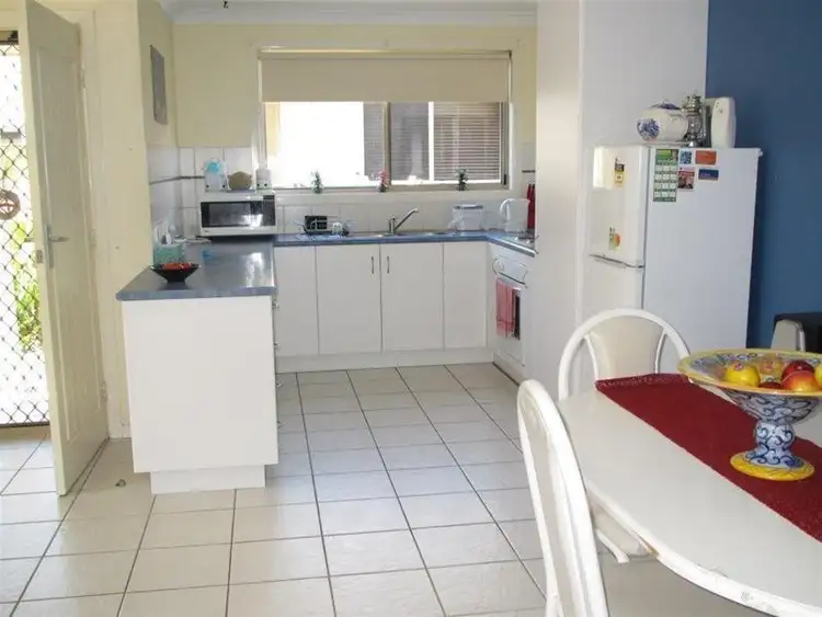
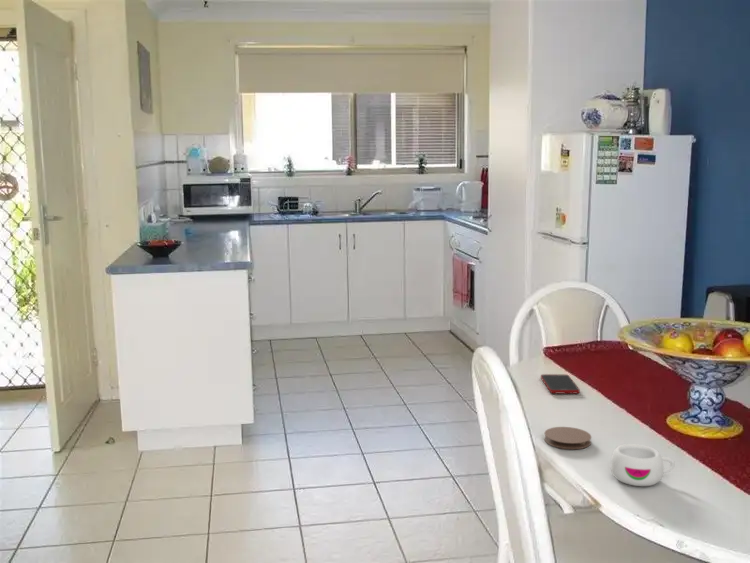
+ cell phone [540,373,581,394]
+ mug [610,443,676,487]
+ coaster [543,426,592,450]
